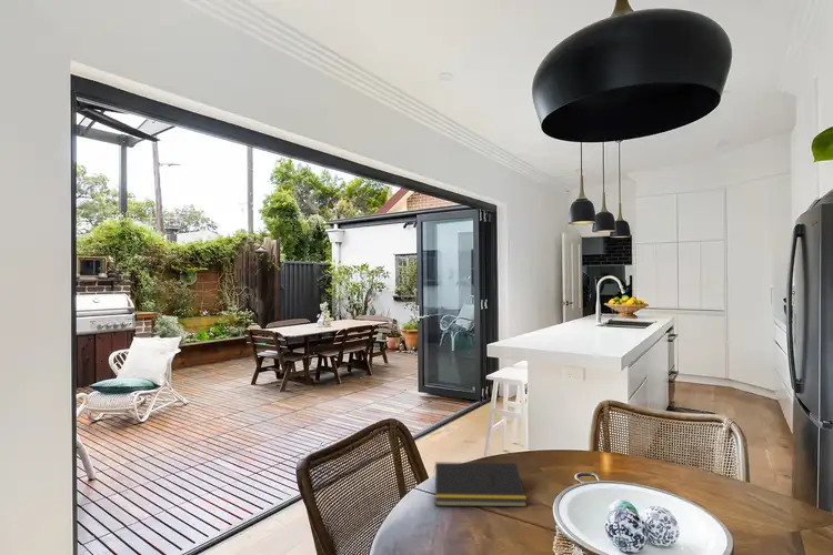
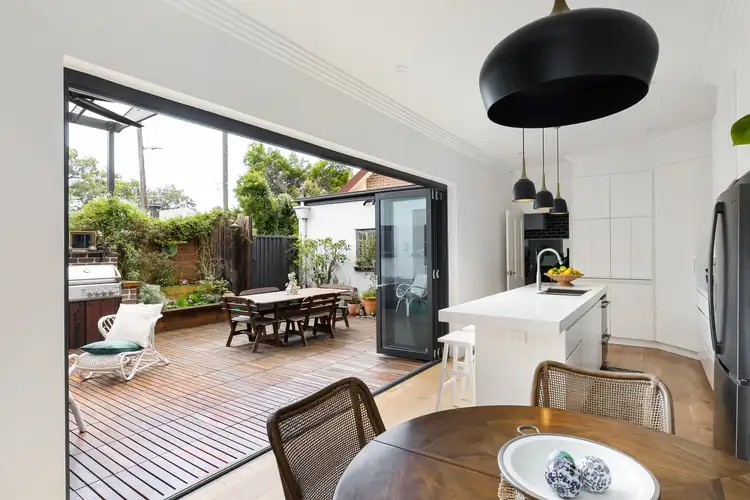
- notepad [432,462,529,507]
